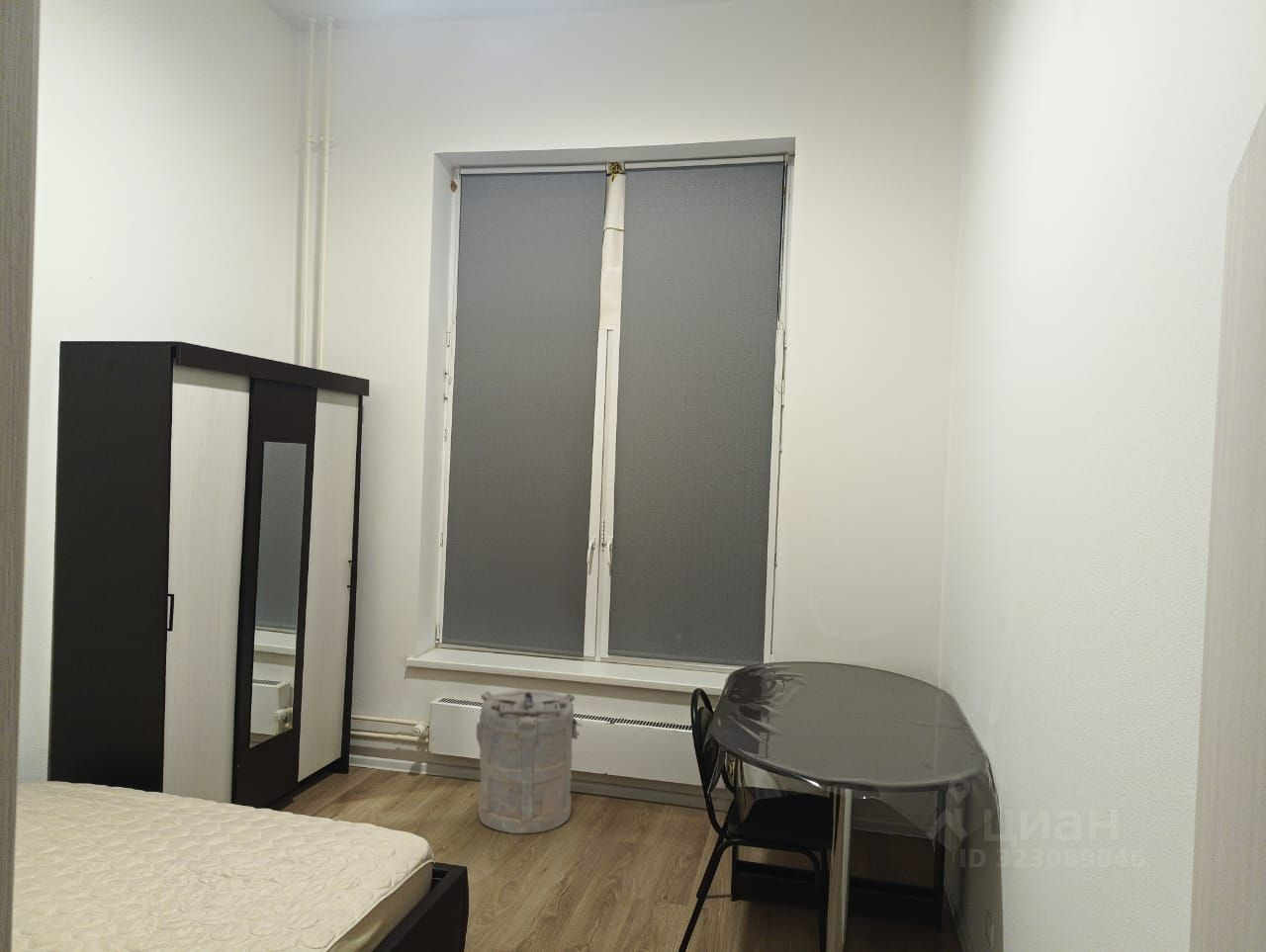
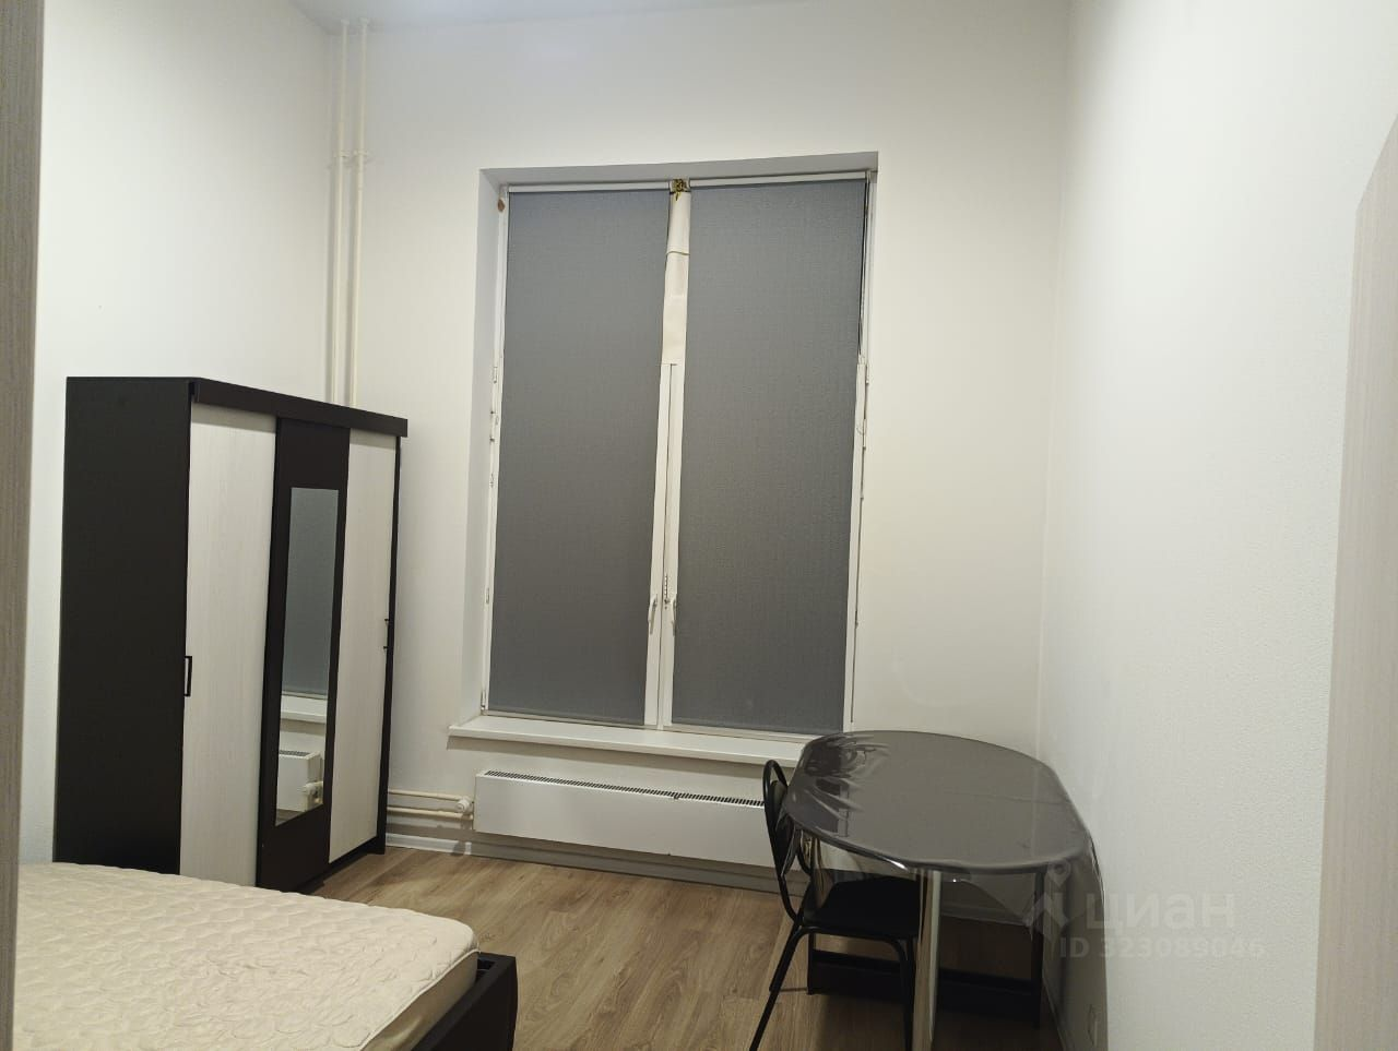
- laundry hamper [476,689,584,834]
